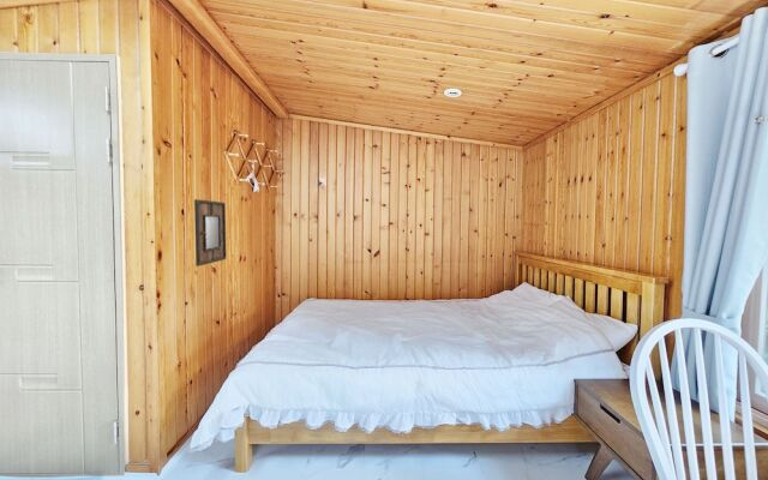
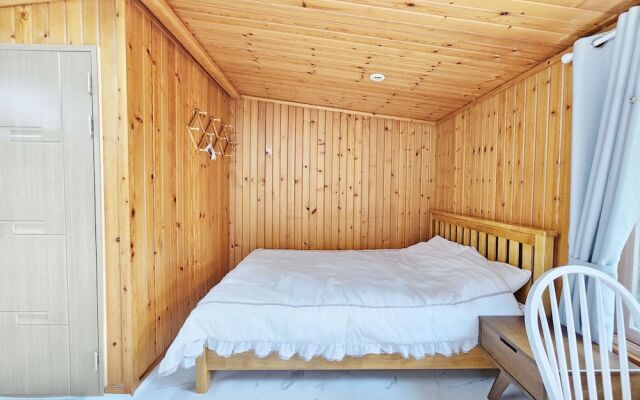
- home mirror [193,198,228,268]
